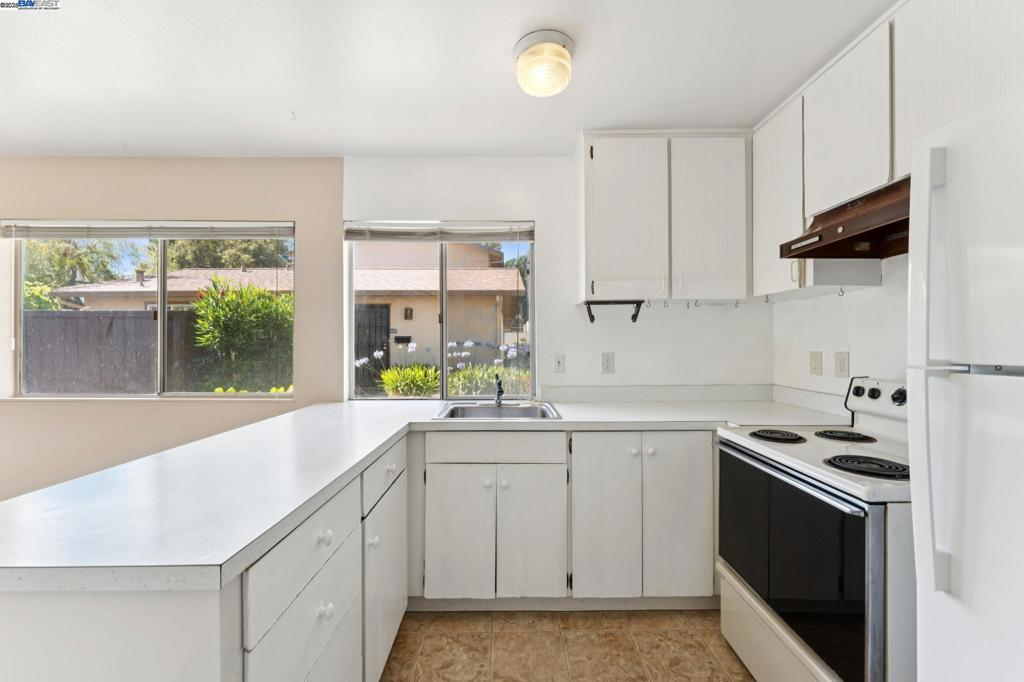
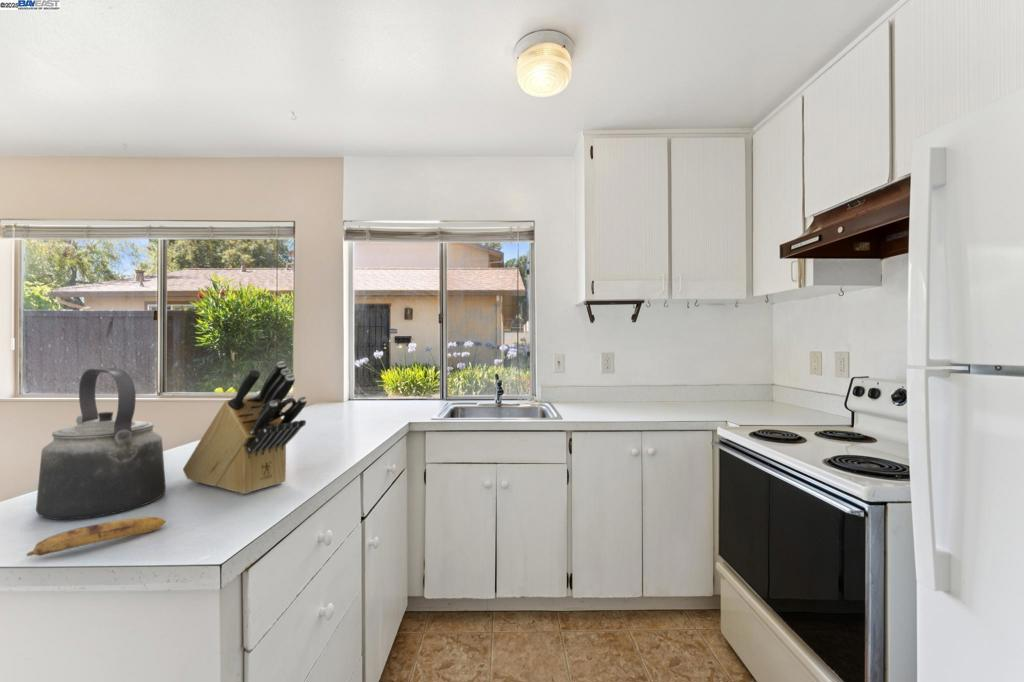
+ knife block [182,360,308,495]
+ kettle [35,367,167,520]
+ banana [26,516,167,557]
